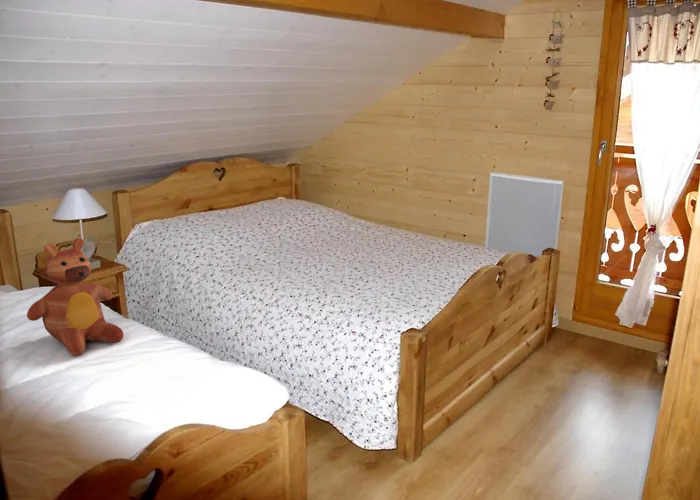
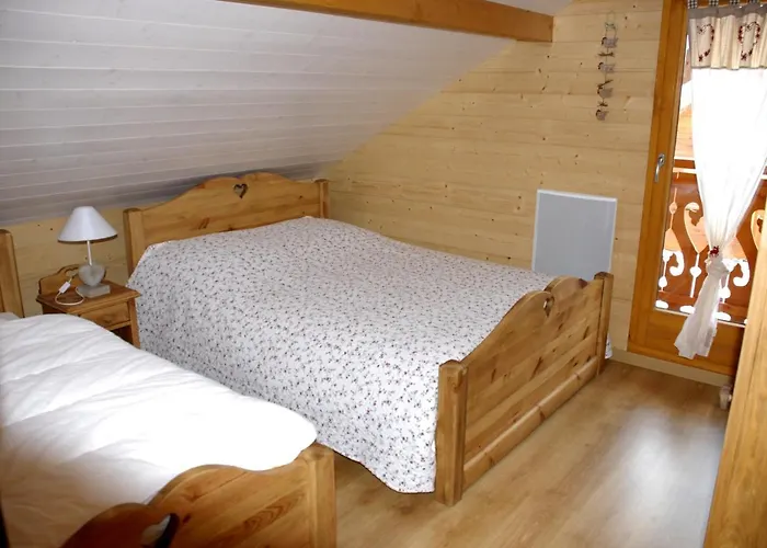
- teddy bear [26,237,124,357]
